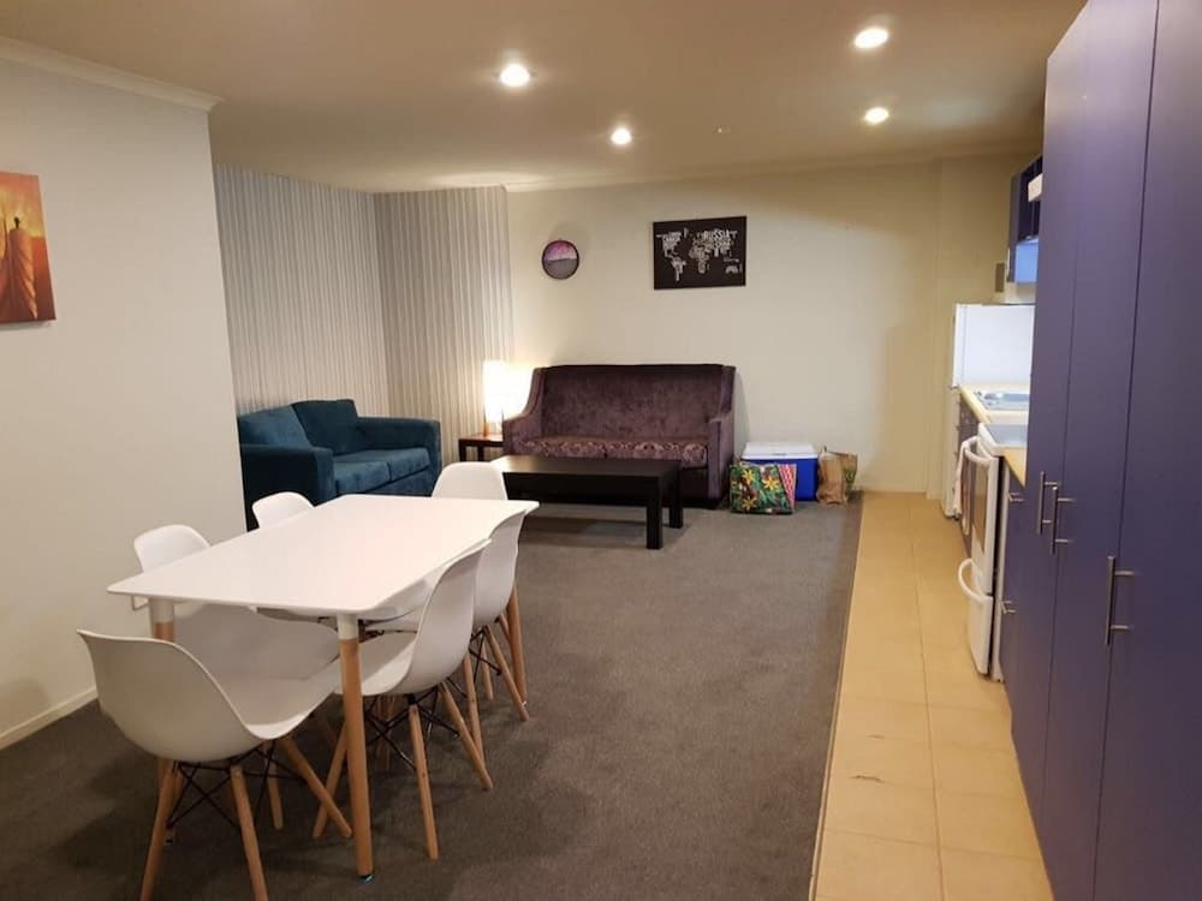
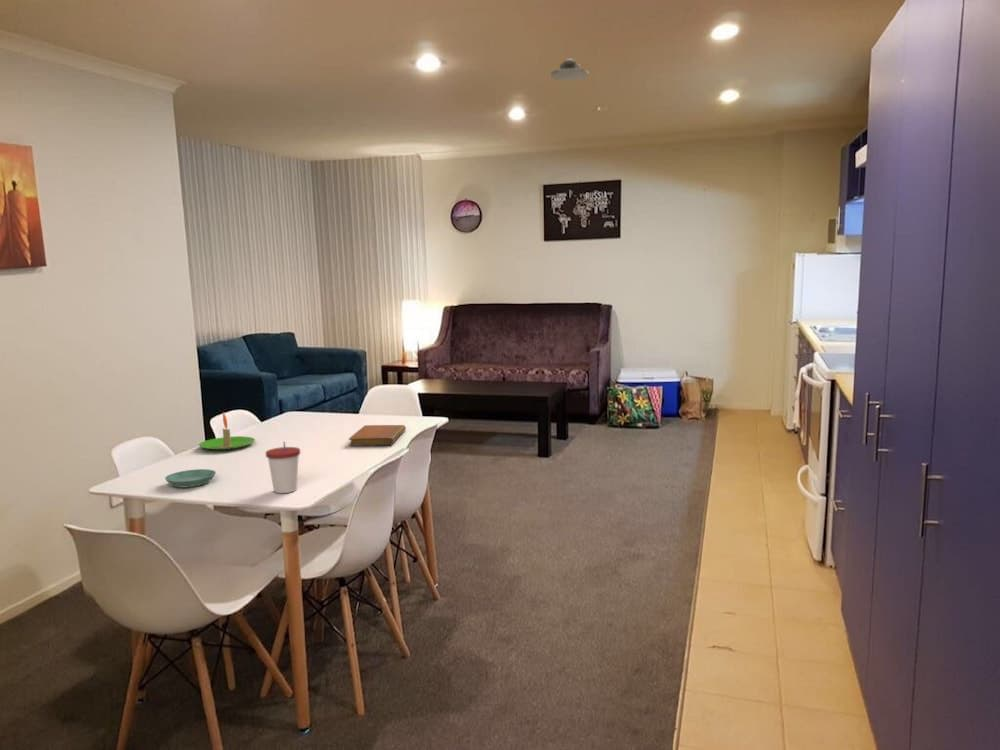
+ saucer [164,468,217,488]
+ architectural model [550,58,590,82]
+ cup [265,441,301,494]
+ notebook [348,424,407,446]
+ candle [198,411,256,451]
